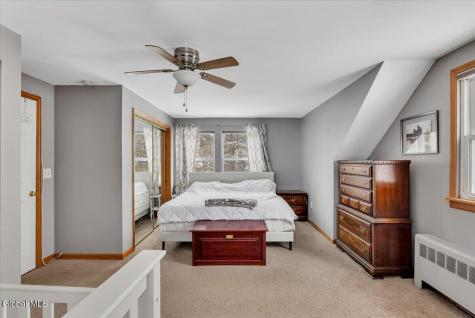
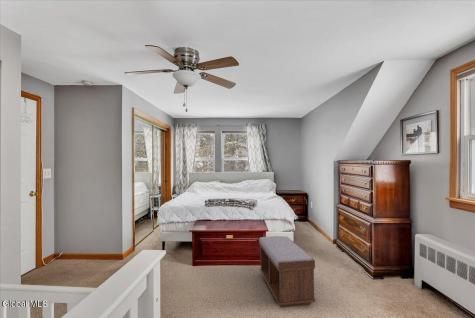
+ bench [258,235,316,308]
